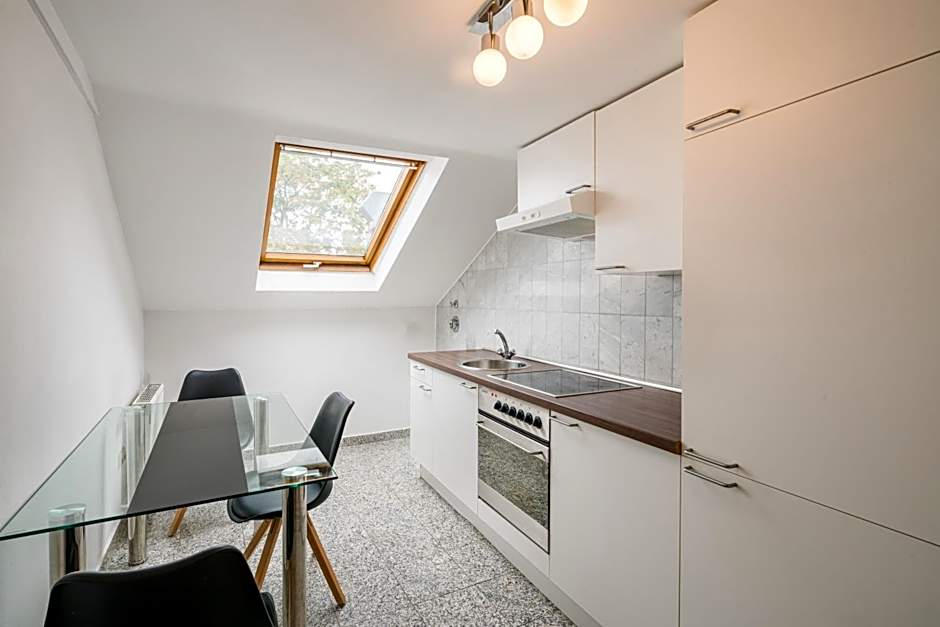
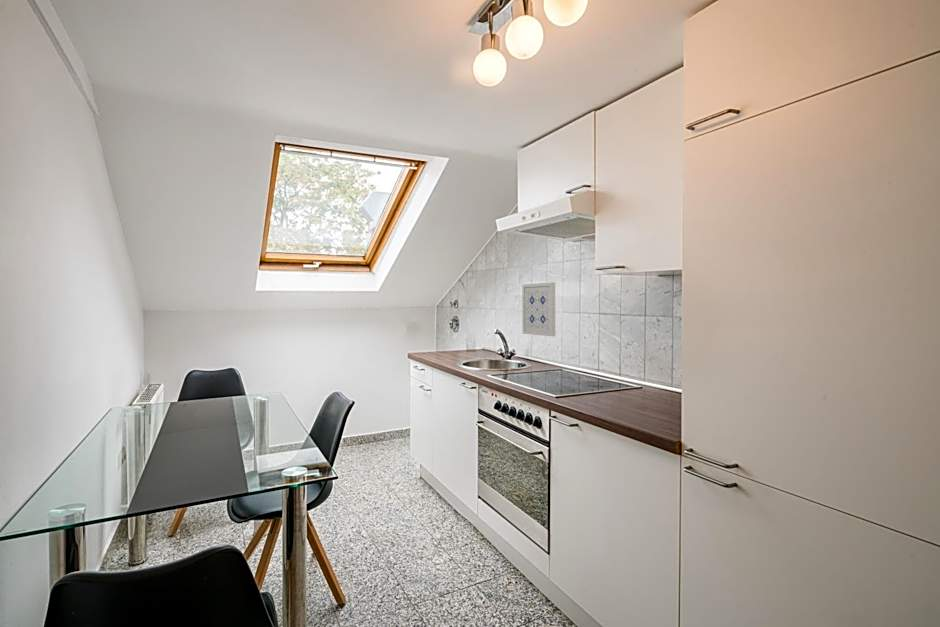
+ wall art [521,281,556,337]
